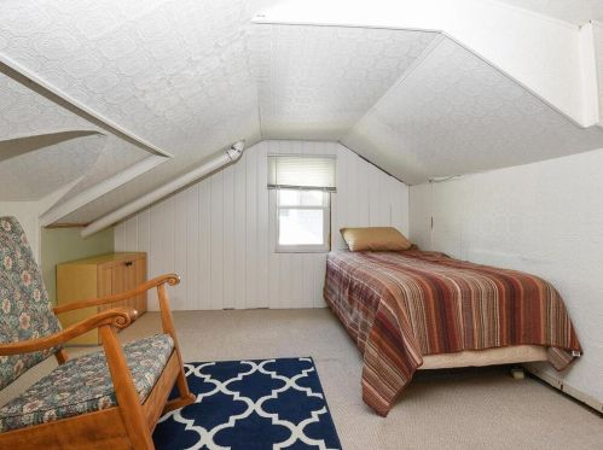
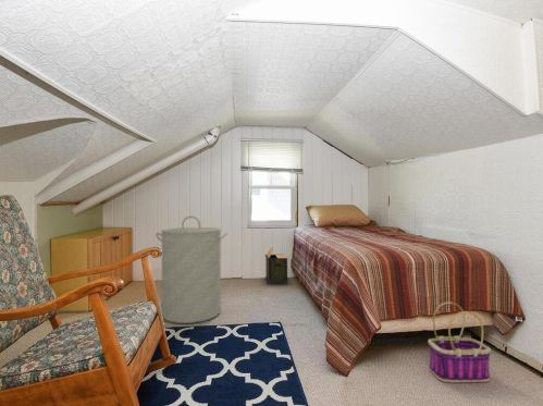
+ cardboard box [264,246,288,285]
+ basket [427,302,492,383]
+ laundry hamper [155,214,229,324]
